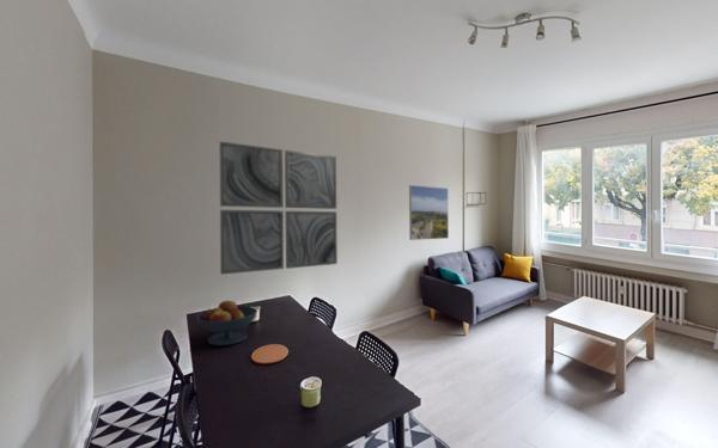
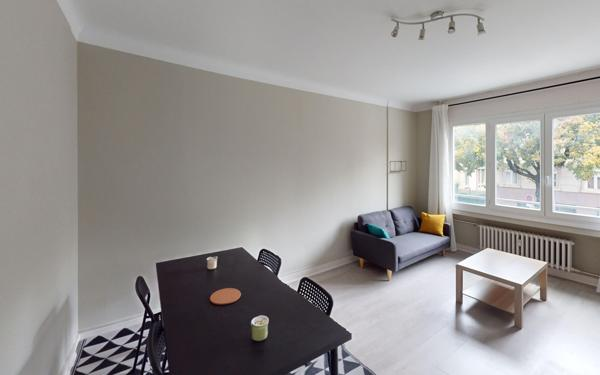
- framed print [408,184,450,241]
- fruit bowl [195,300,258,346]
- wall art [218,141,339,276]
